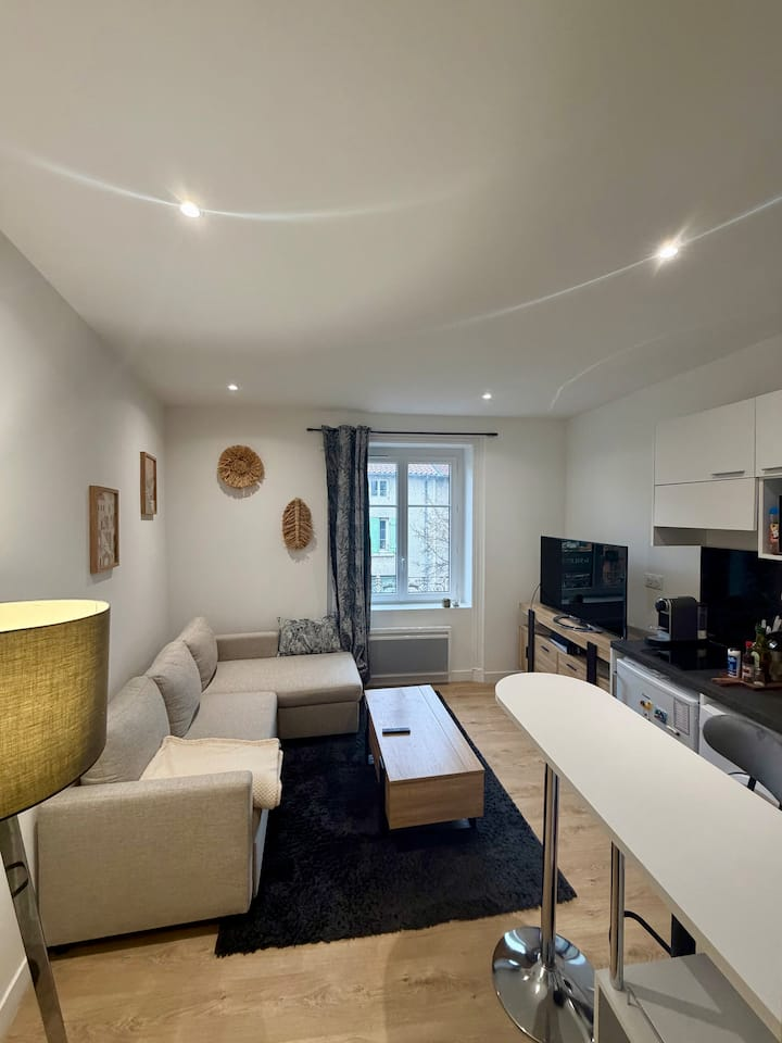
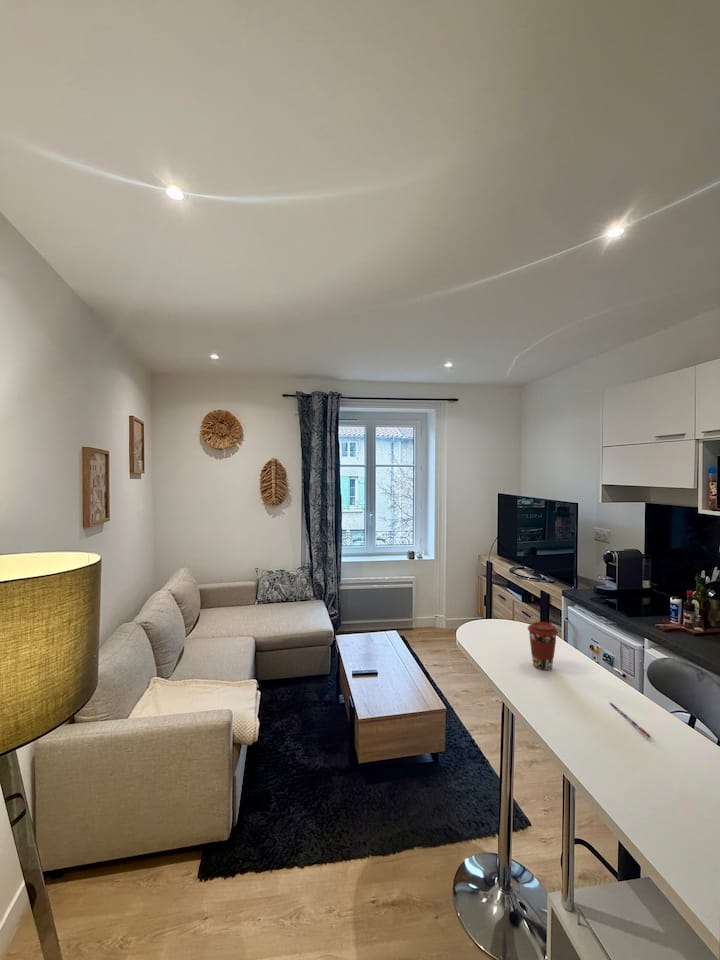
+ pen [608,701,652,739]
+ coffee cup [527,621,559,671]
